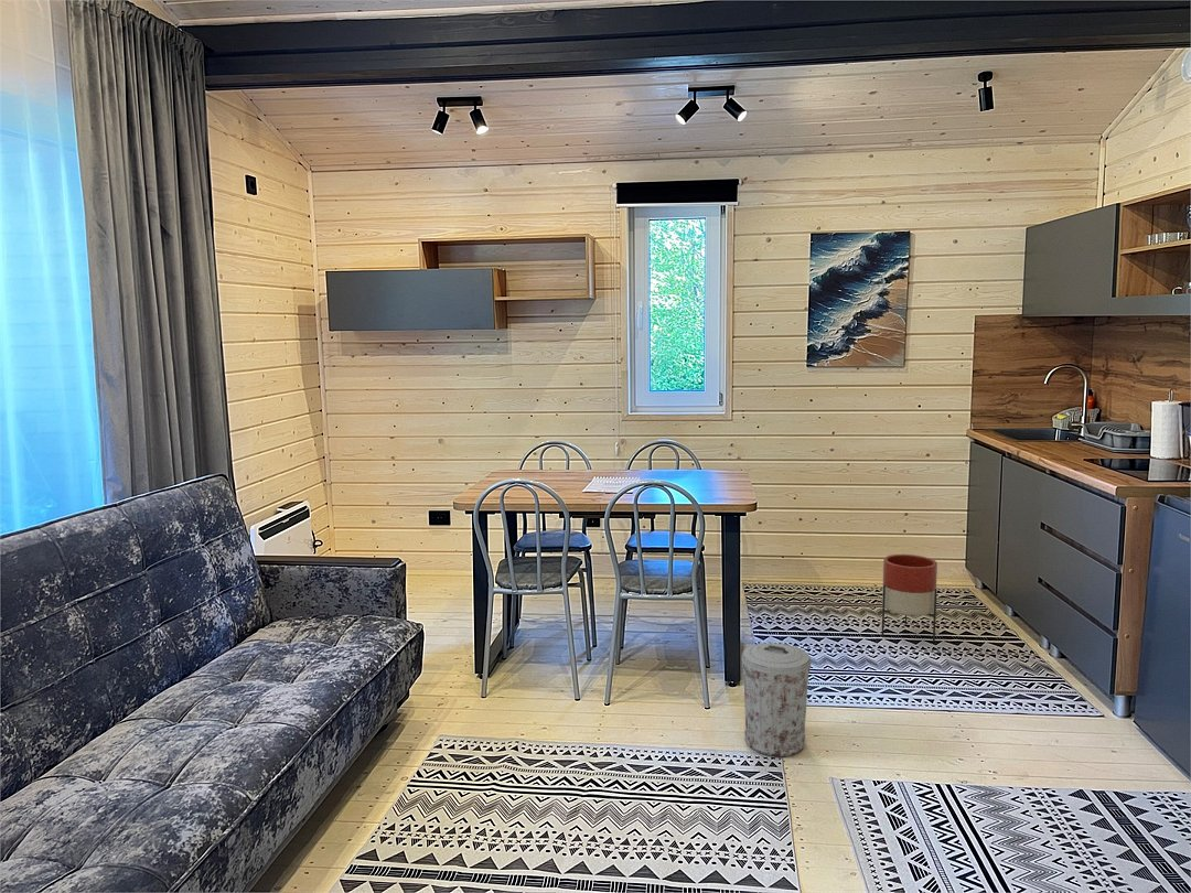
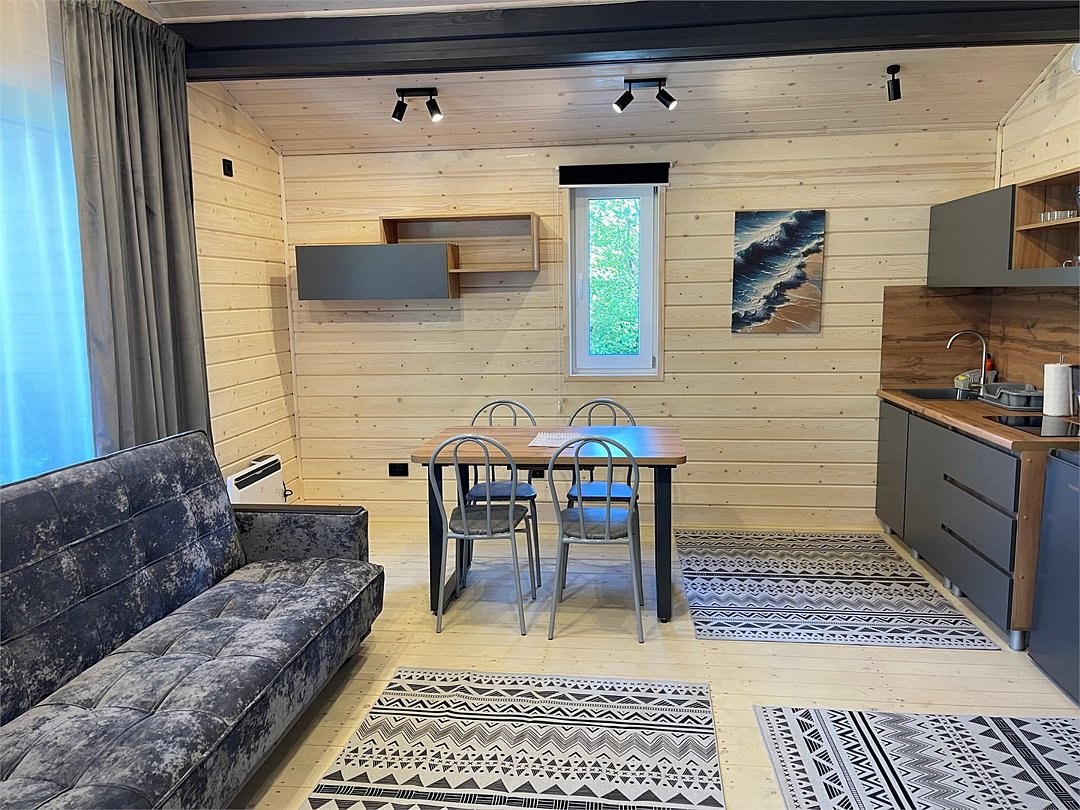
- planter [881,553,938,643]
- trash can [740,642,813,757]
